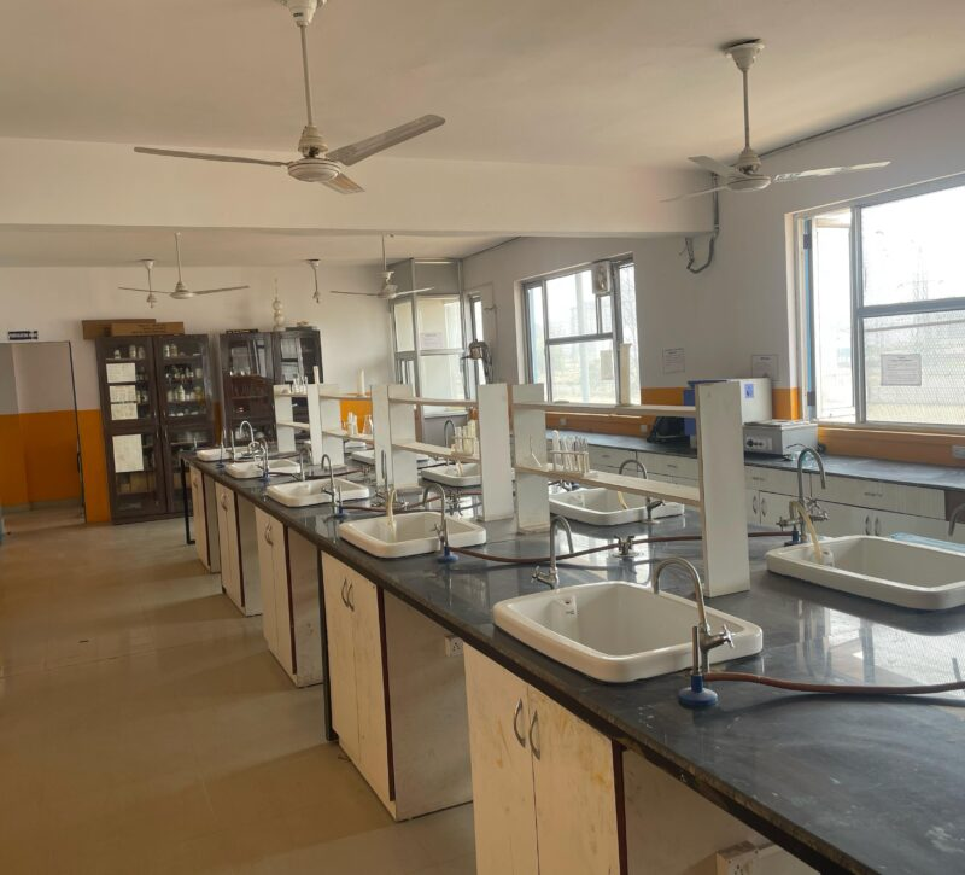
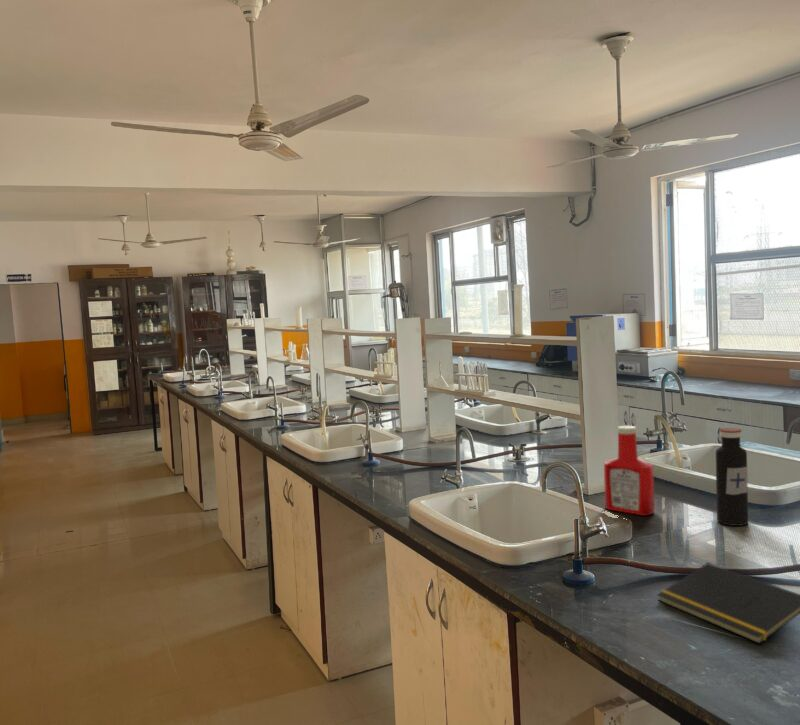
+ notepad [656,562,800,645]
+ soap bottle [603,425,655,516]
+ water bottle [715,427,749,527]
